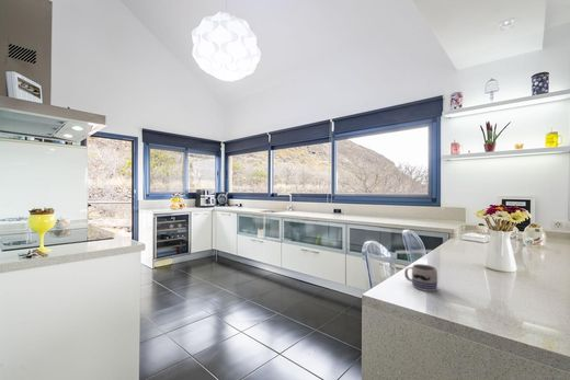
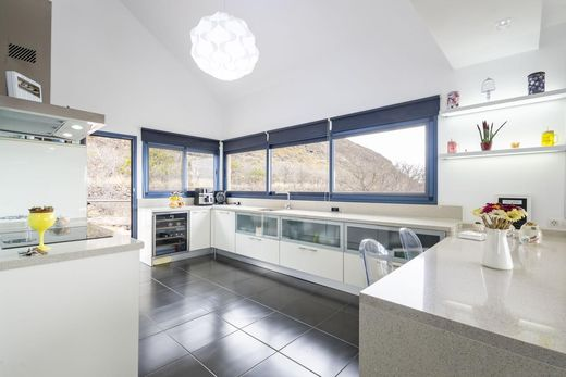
- mug [403,263,438,292]
